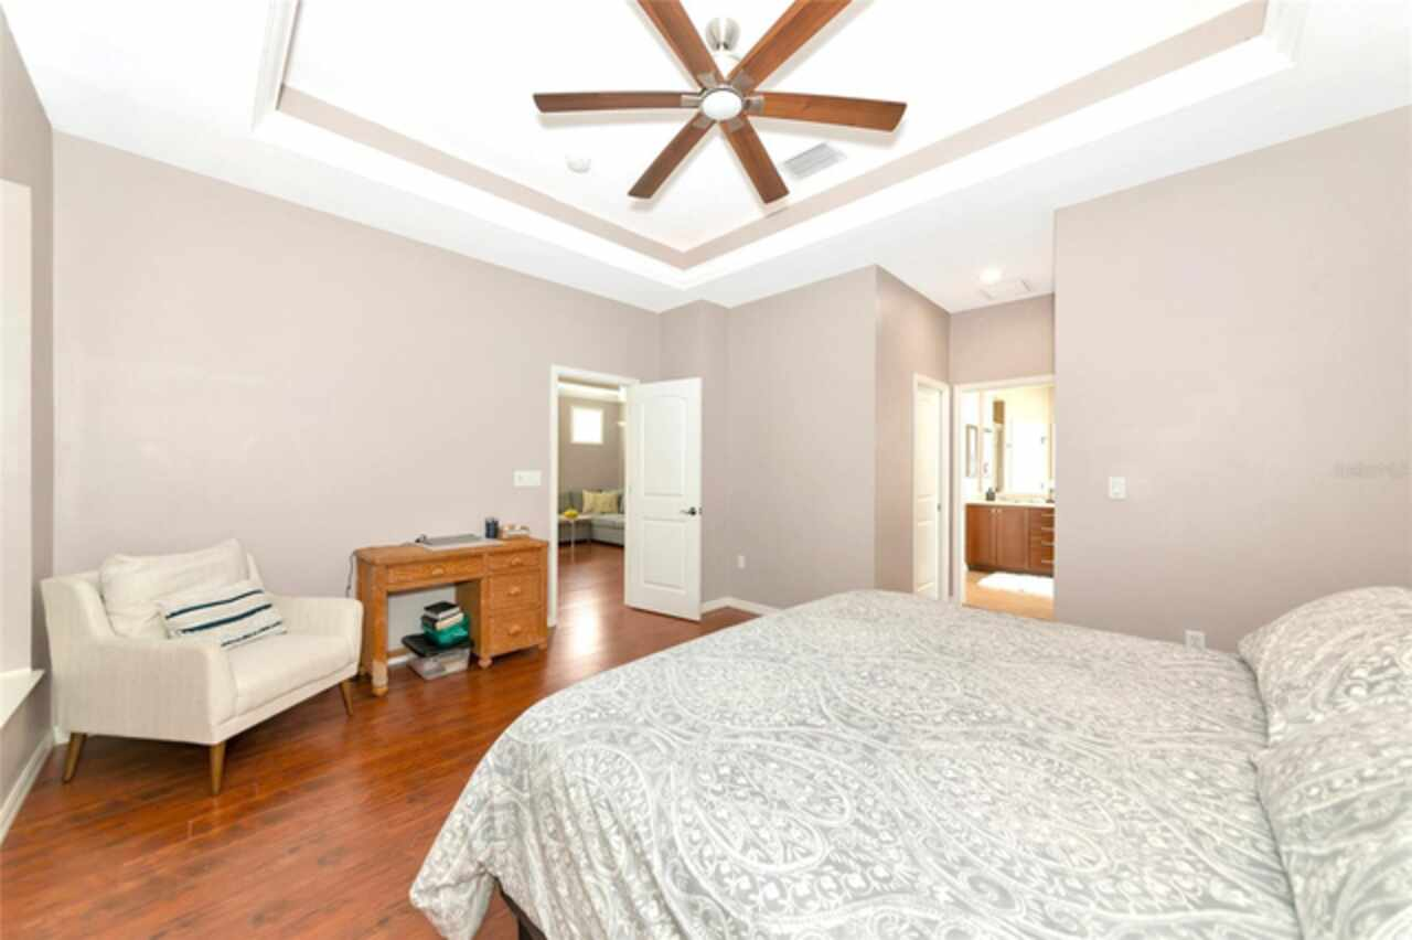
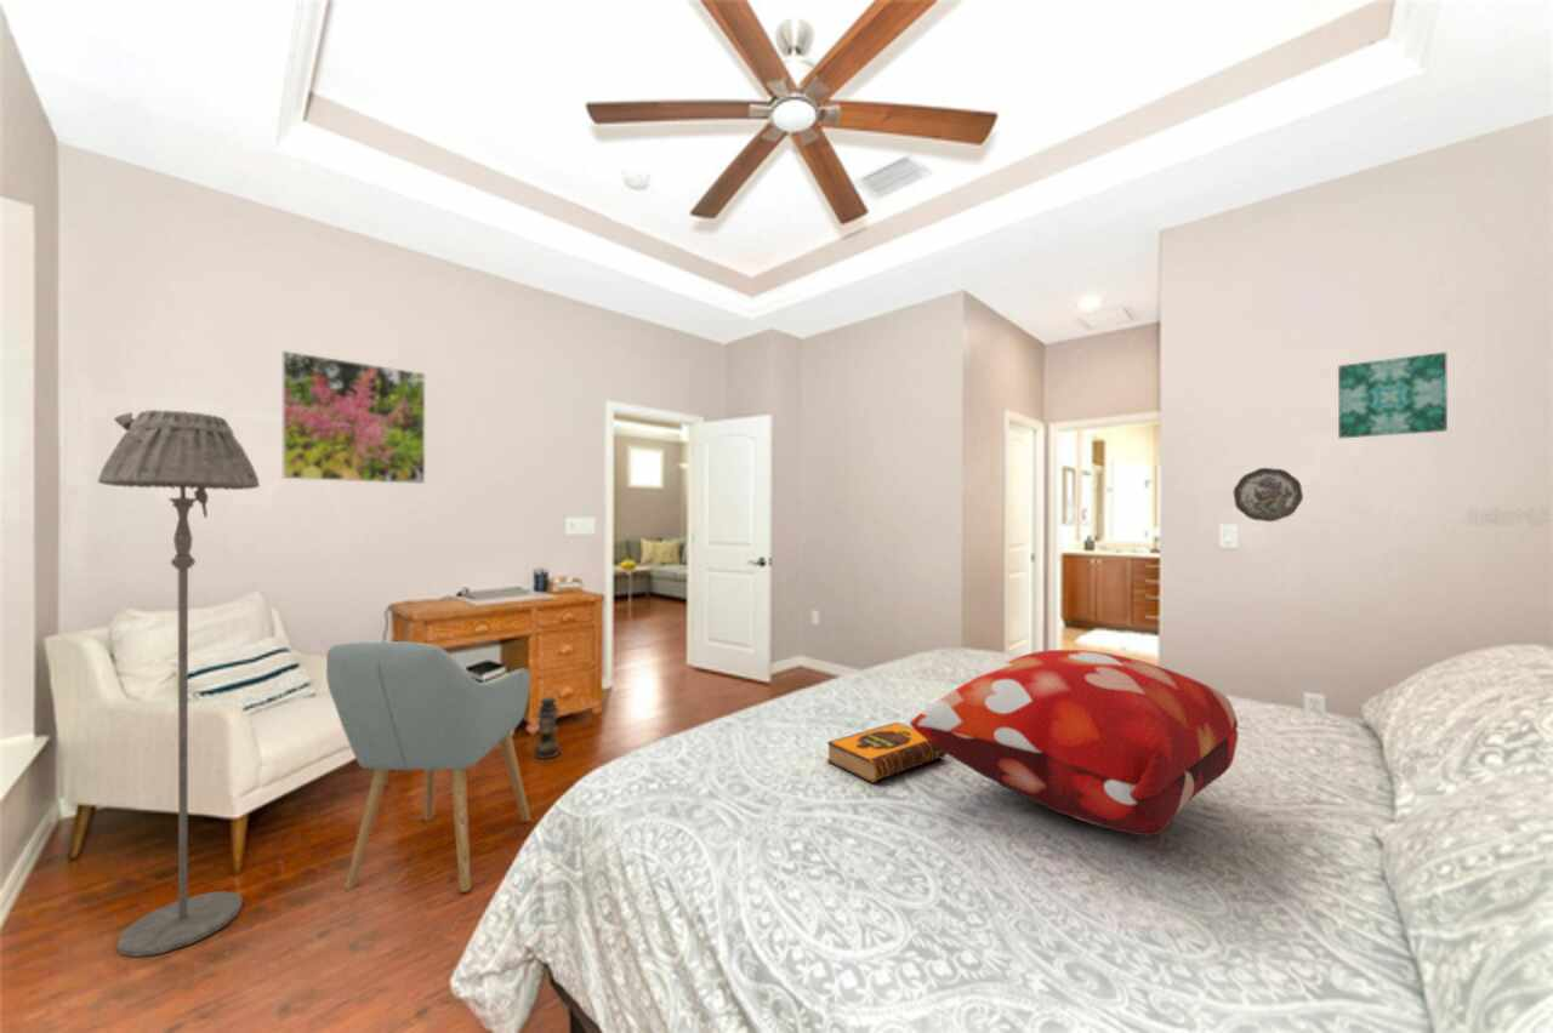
+ wall art [1337,350,1449,440]
+ decorative pillow [909,649,1239,837]
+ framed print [281,349,426,485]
+ lantern [531,695,562,760]
+ hardback book [825,721,948,784]
+ decorative plate [1233,467,1304,523]
+ floor lamp [97,409,261,958]
+ chair [325,640,531,894]
